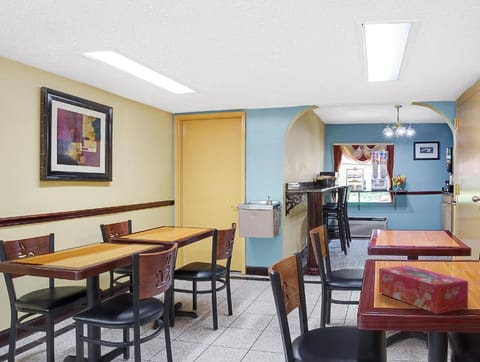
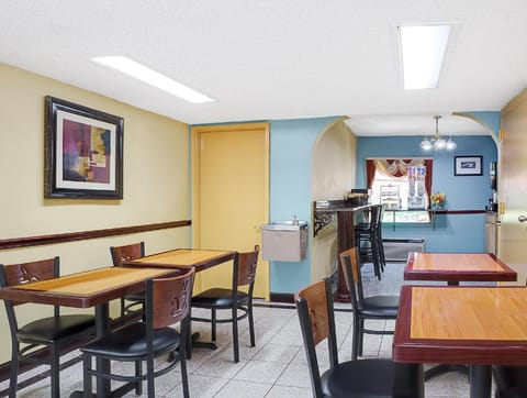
- tissue box [378,264,469,315]
